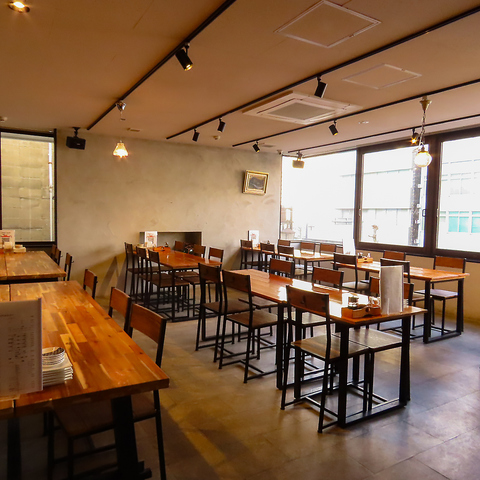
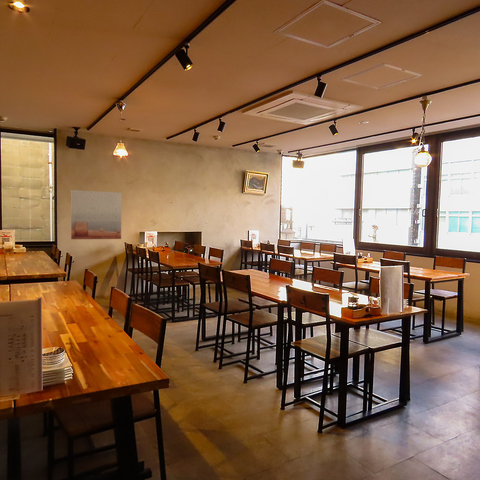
+ wall art [70,189,123,240]
